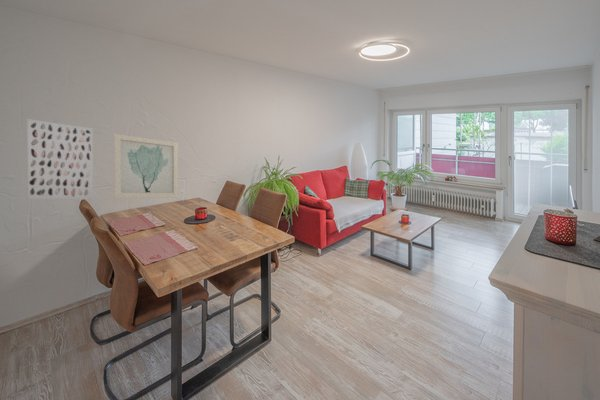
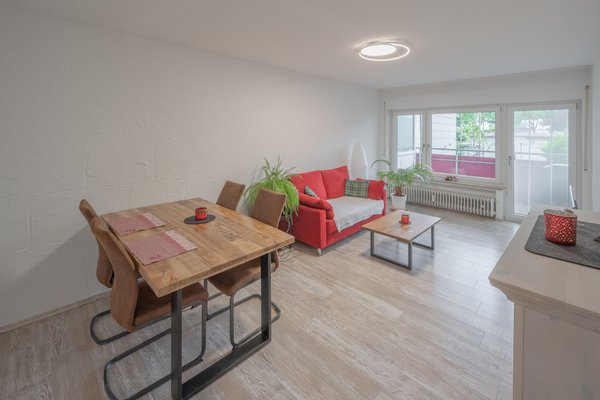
- wall art [113,133,179,199]
- wall art [26,118,94,200]
